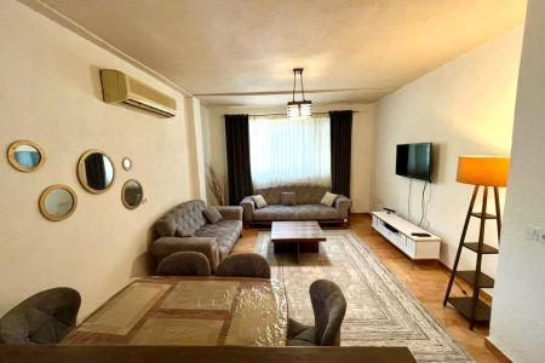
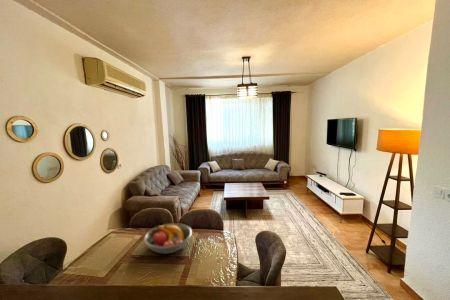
+ fruit bowl [143,222,193,255]
